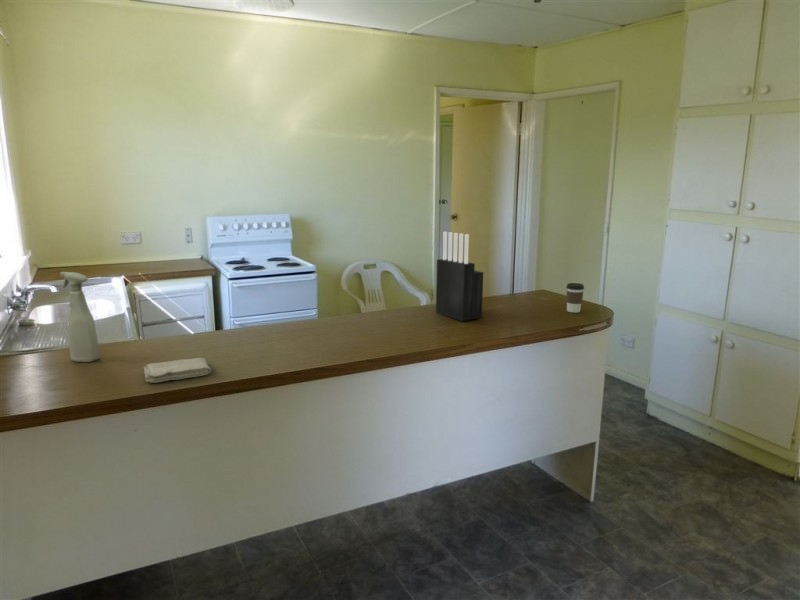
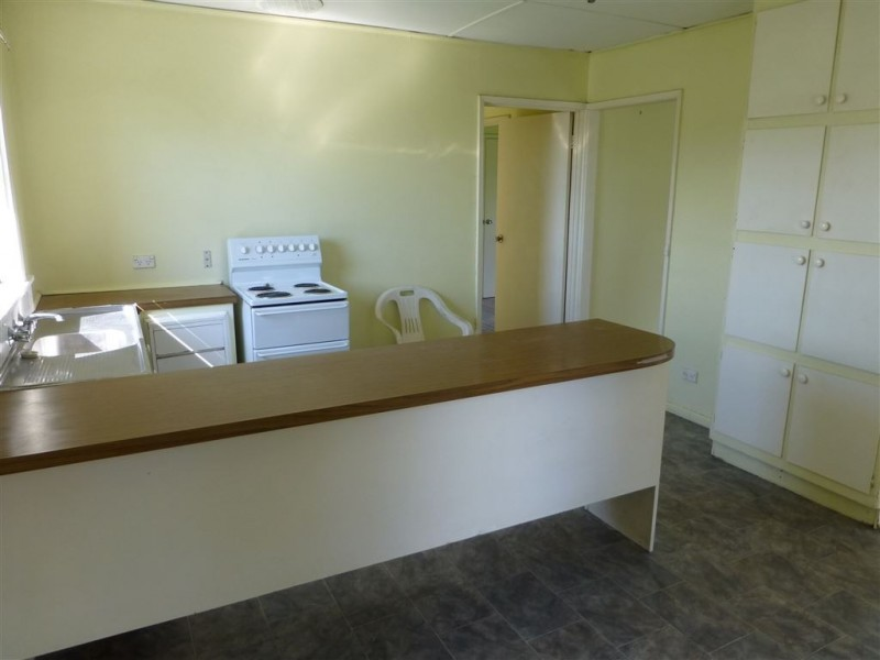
- coffee cup [565,282,585,314]
- spray bottle [59,271,101,363]
- washcloth [142,357,212,384]
- knife block [435,231,484,322]
